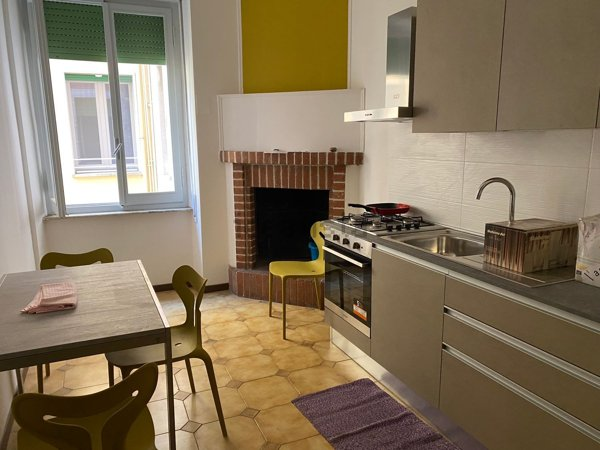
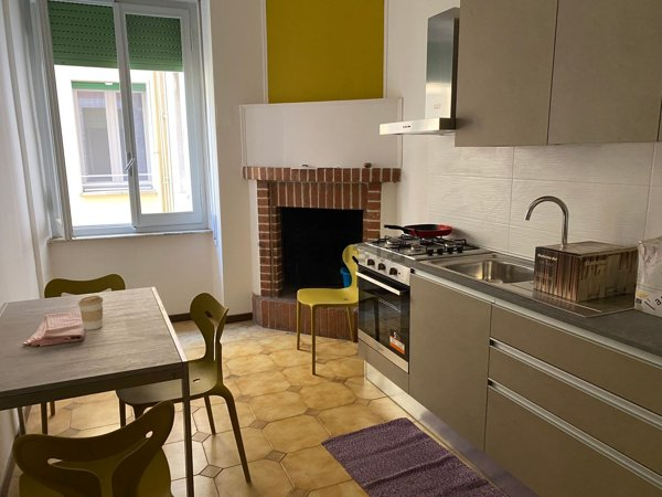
+ coffee cup [77,295,104,331]
